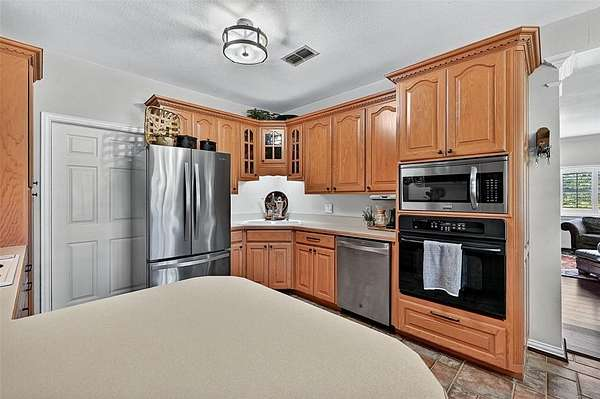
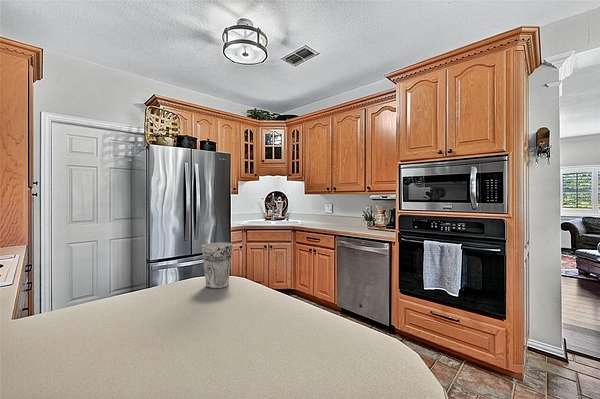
+ cup [201,242,234,289]
